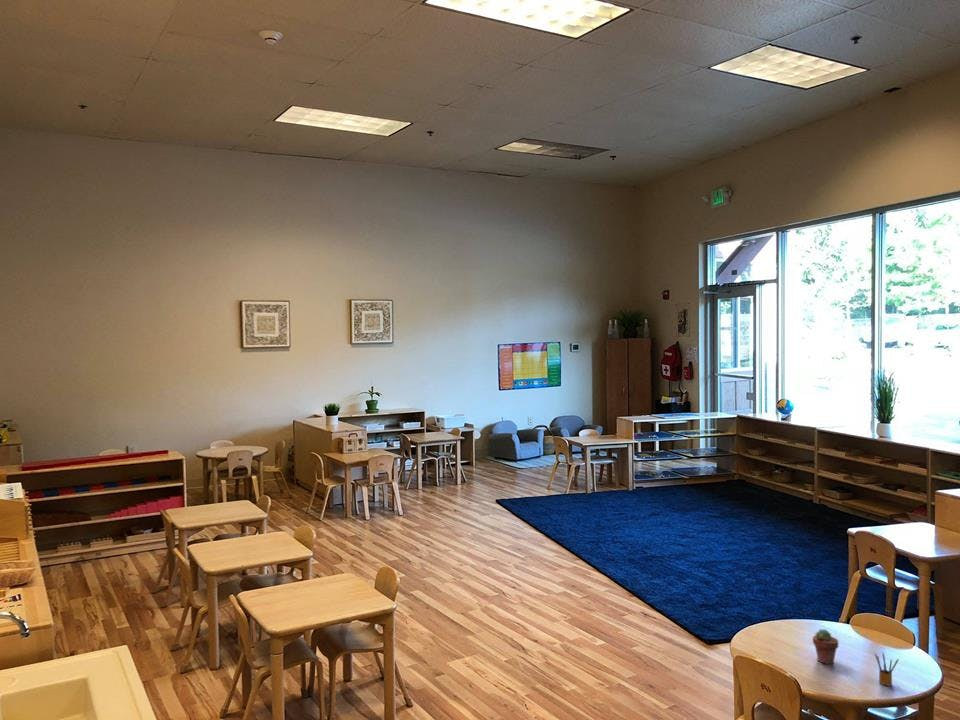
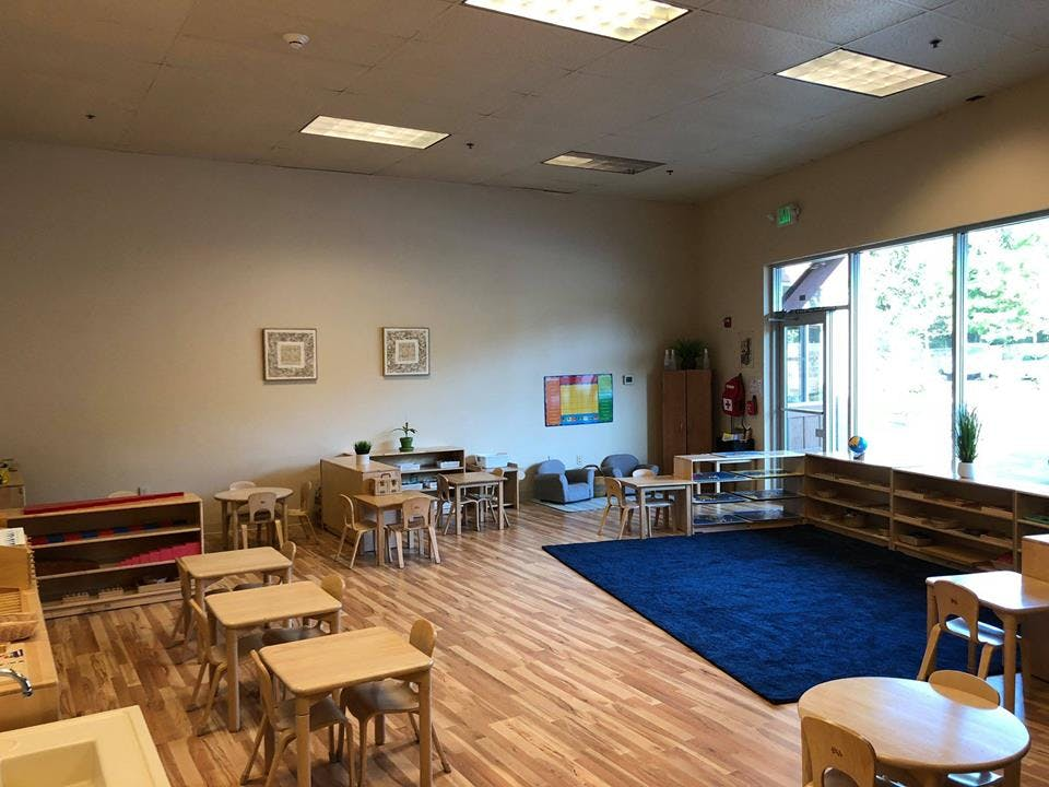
- pencil box [874,652,899,687]
- potted succulent [812,628,840,665]
